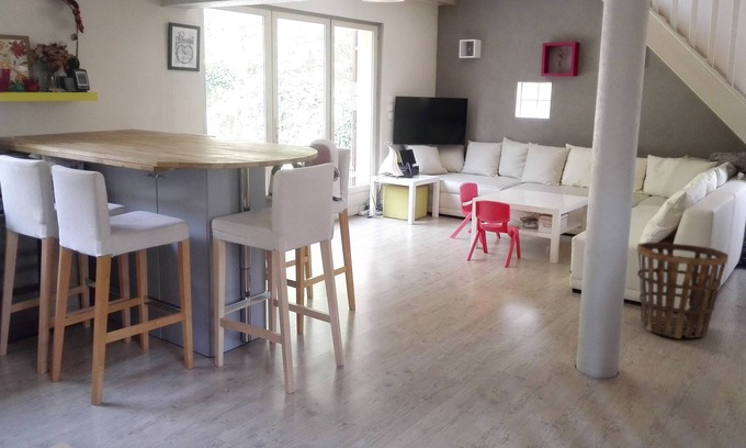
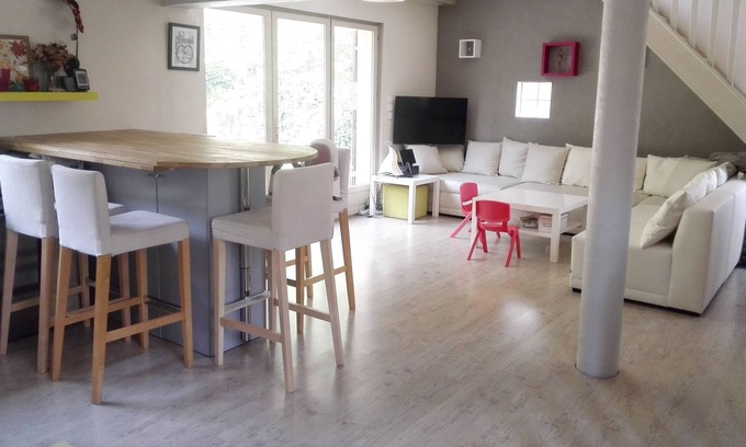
- basket [635,242,730,339]
